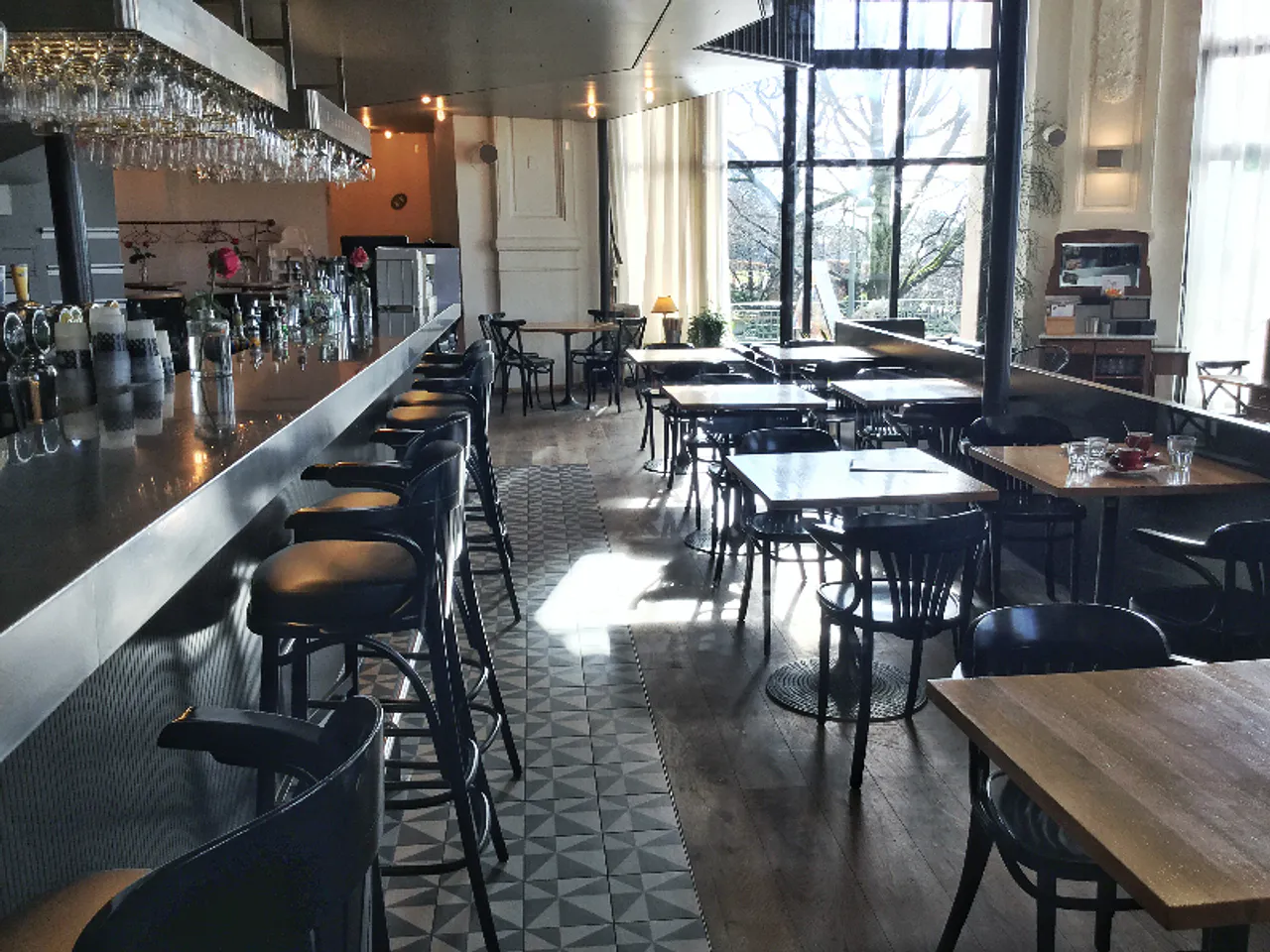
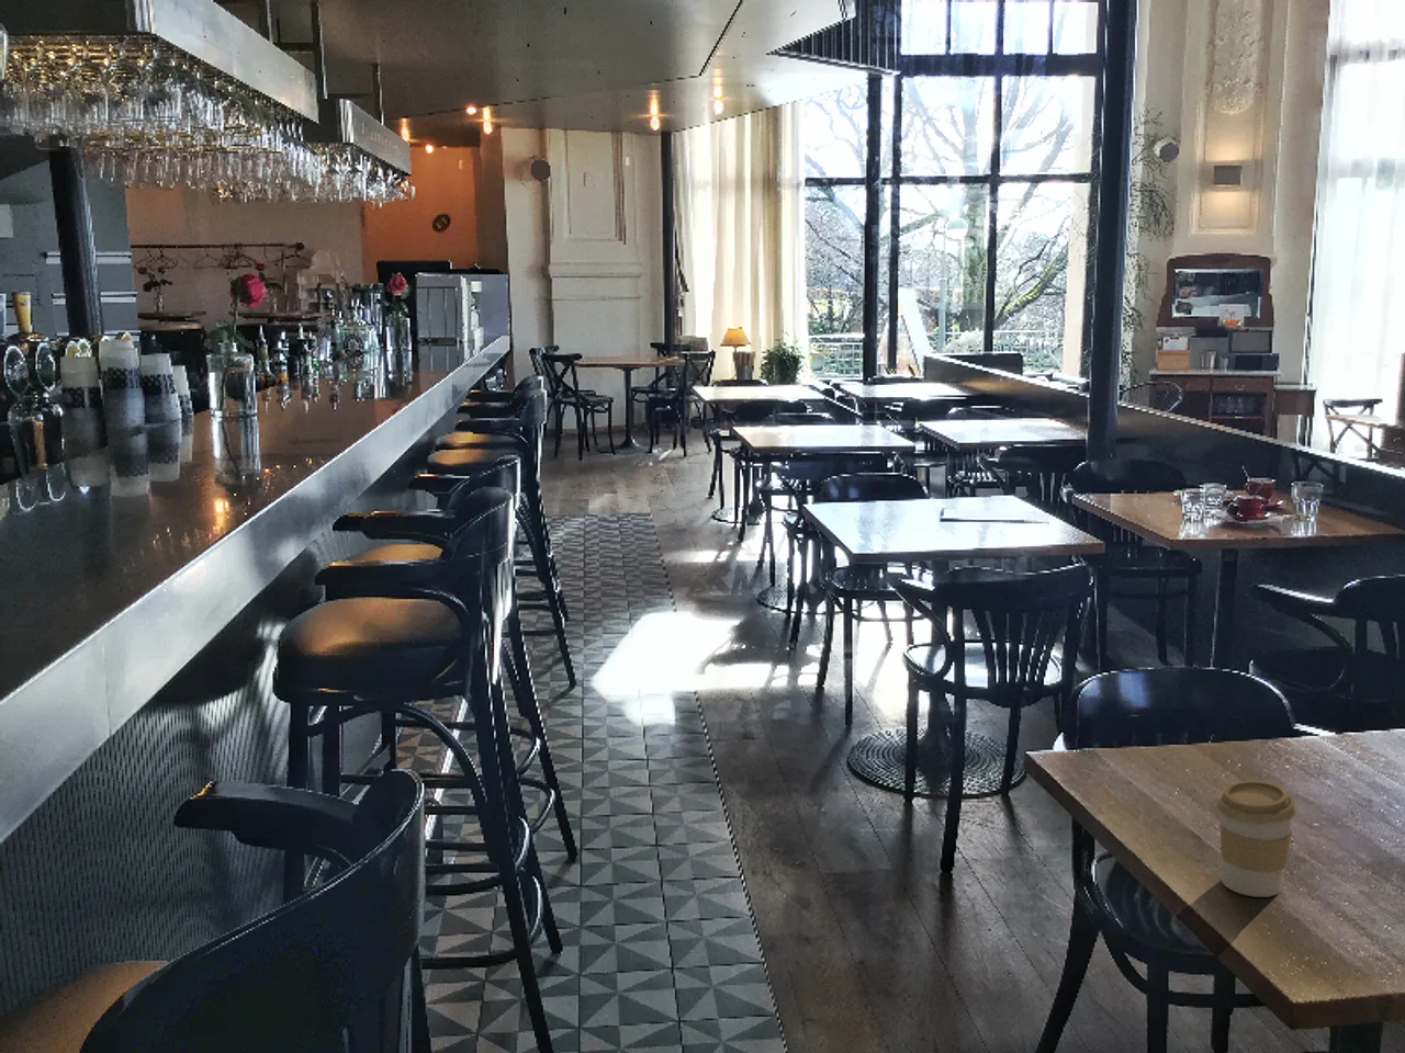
+ coffee cup [1215,780,1298,898]
